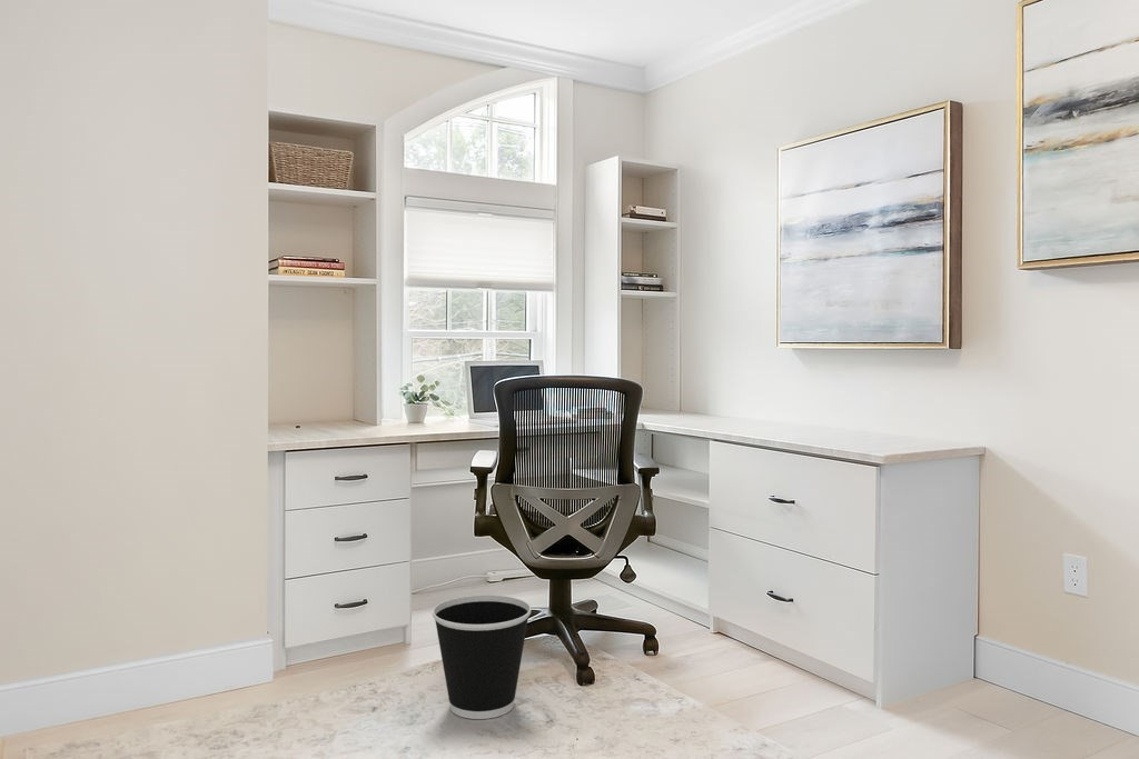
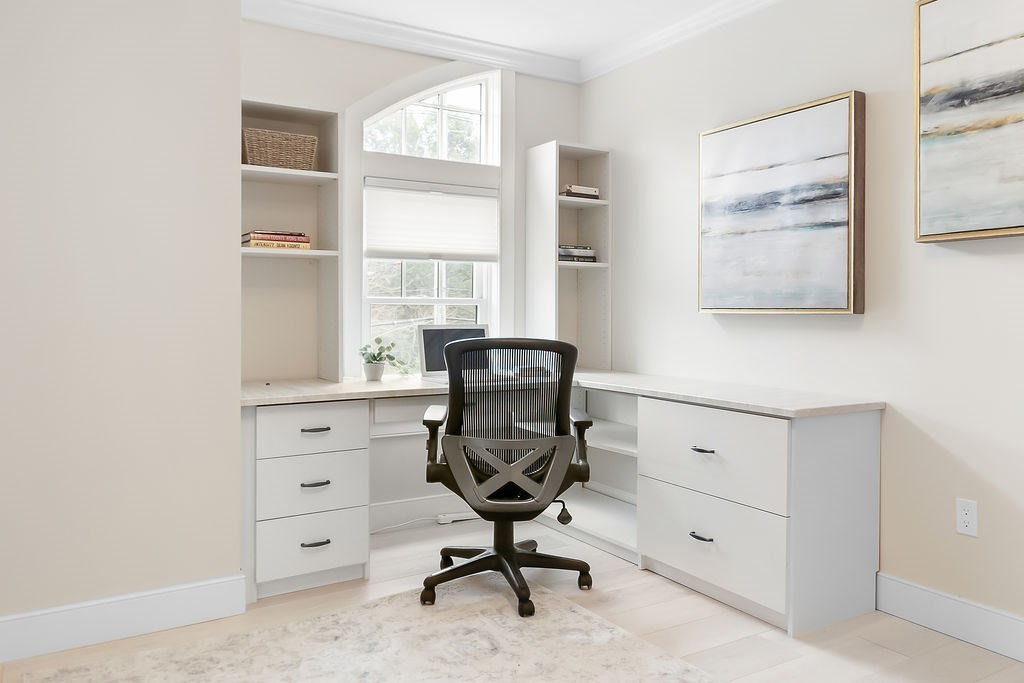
- wastebasket [432,595,532,720]
